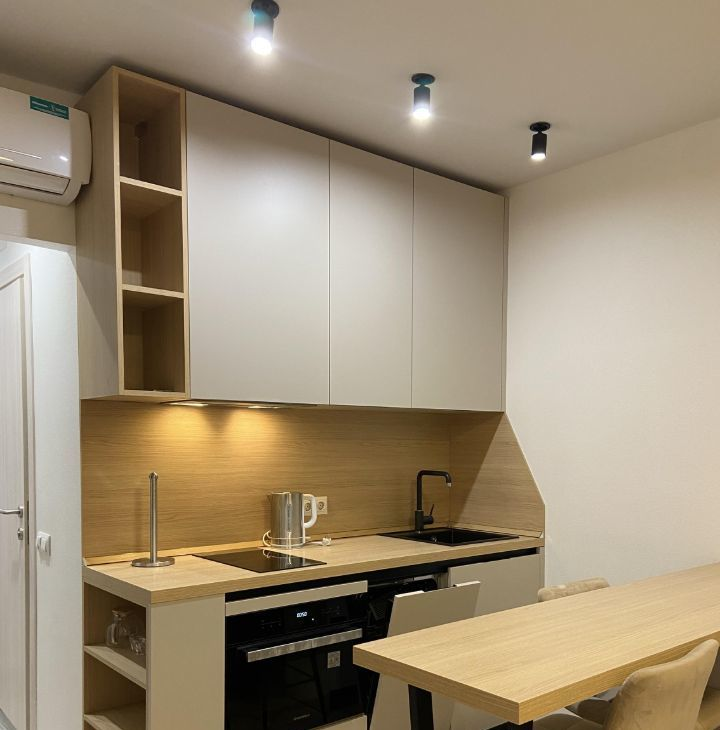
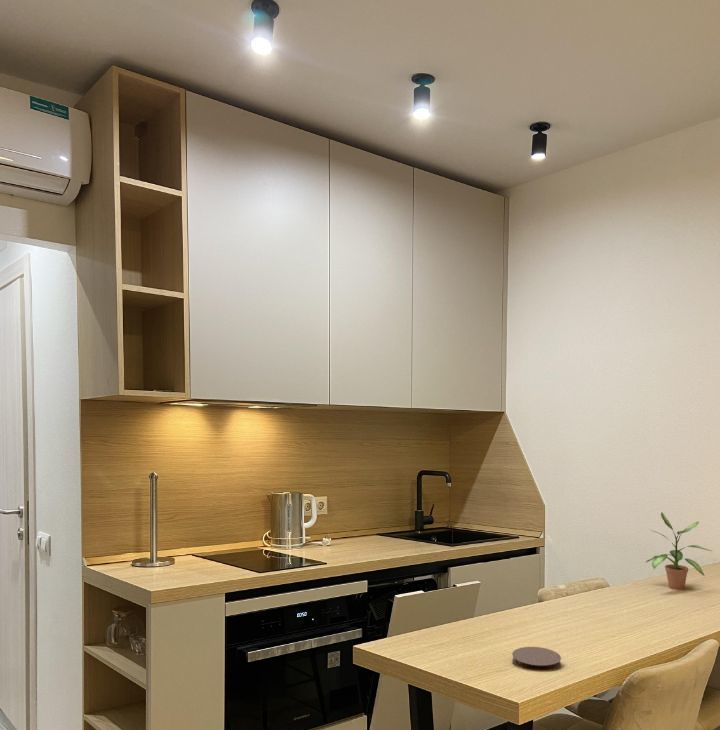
+ coaster [511,646,562,669]
+ potted plant [644,511,712,590]
